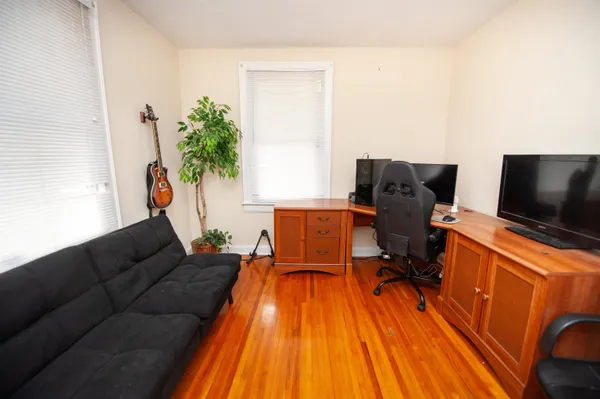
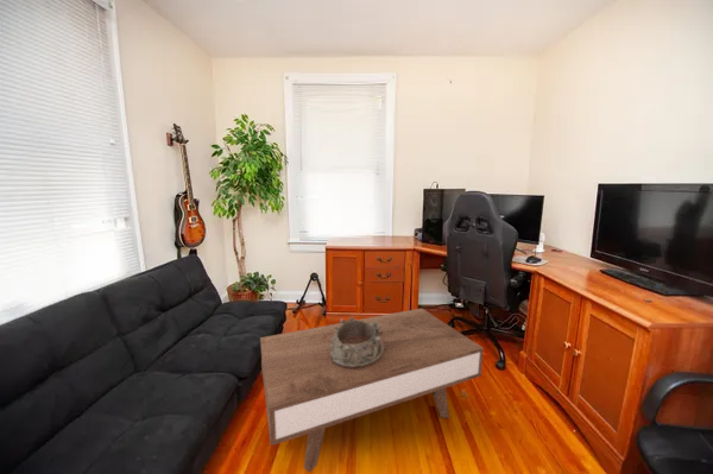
+ coffee table [259,308,485,474]
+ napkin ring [330,316,384,368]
